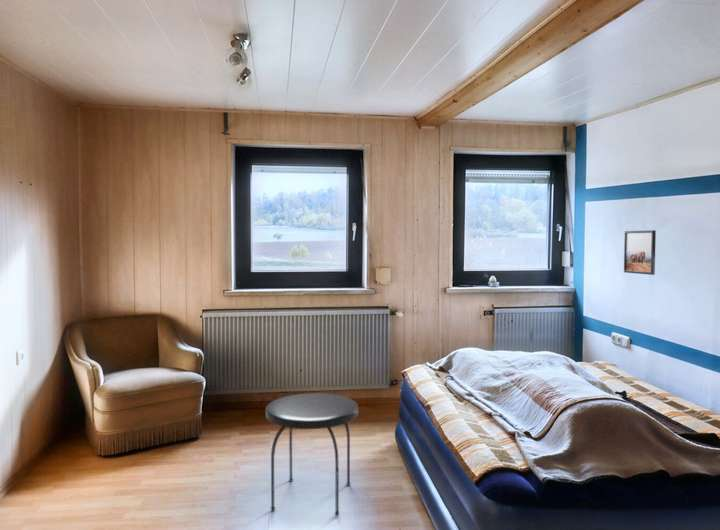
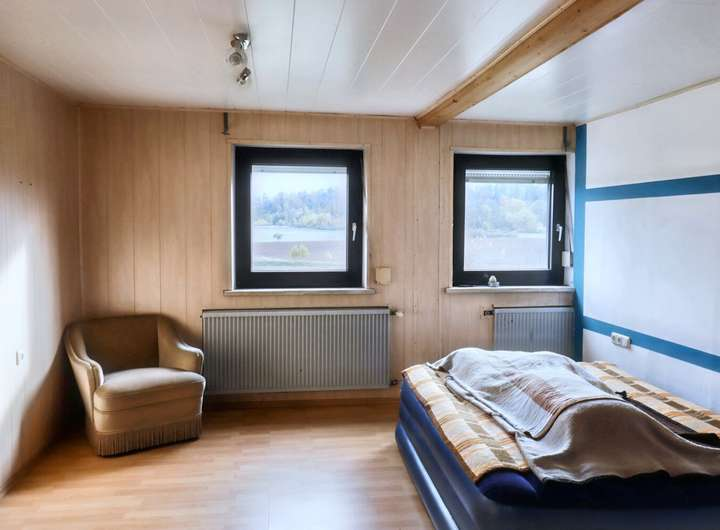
- side table [265,392,359,517]
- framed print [623,229,657,276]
